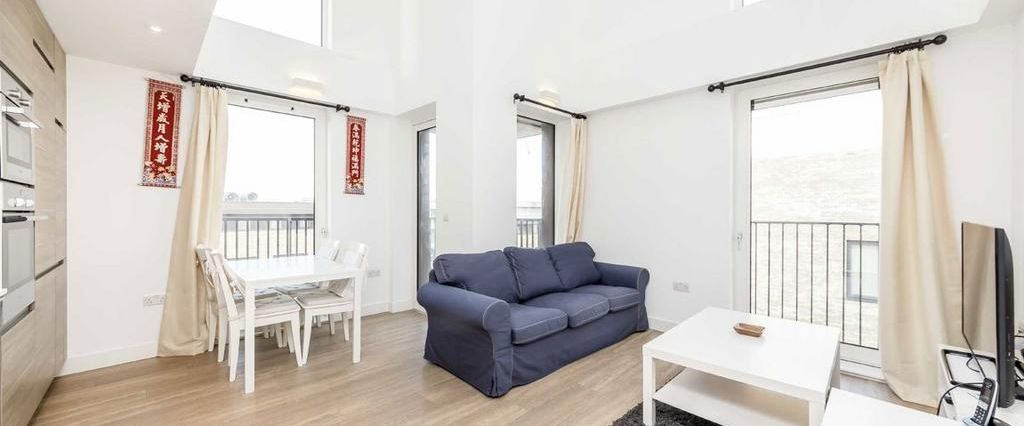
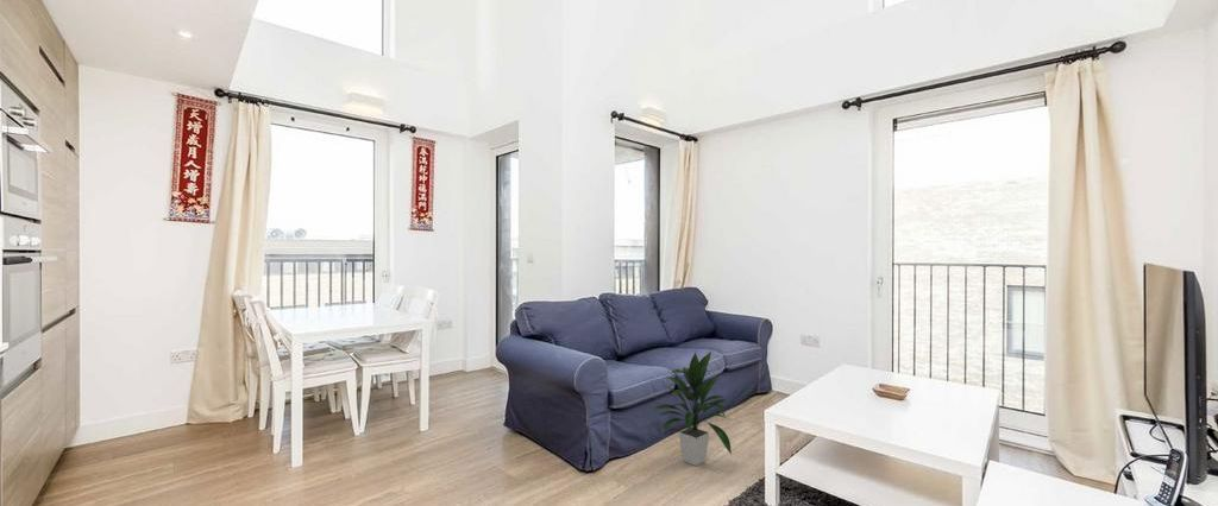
+ indoor plant [649,350,733,467]
